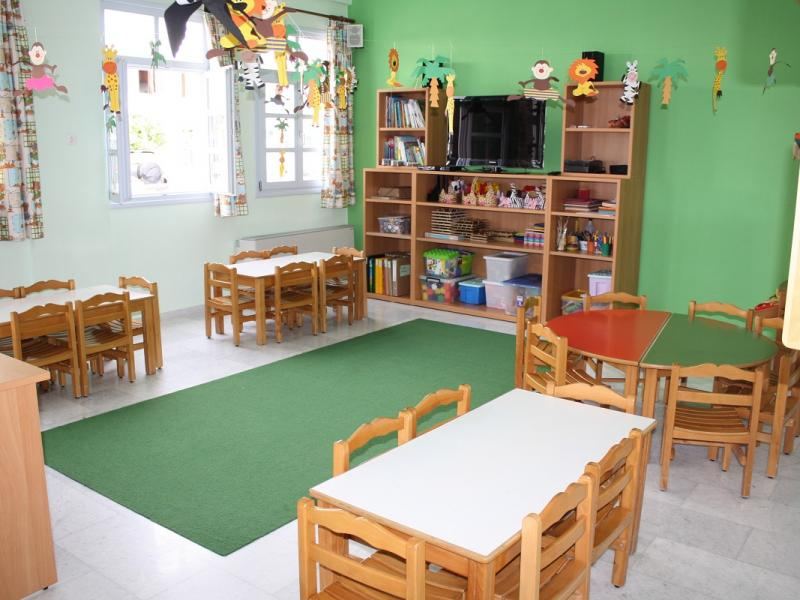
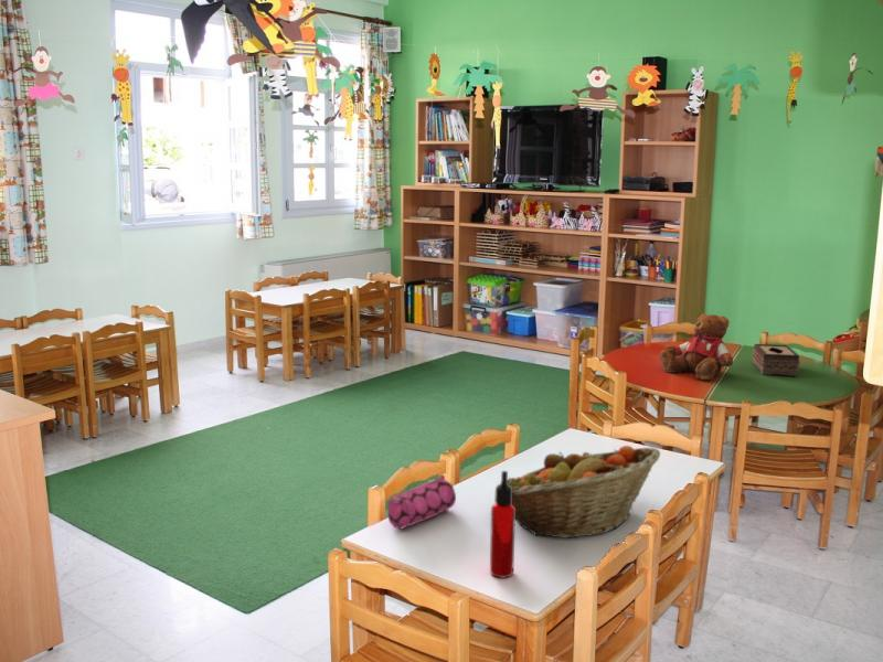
+ water bottle [489,470,515,579]
+ fruit basket [508,445,661,540]
+ pencil case [386,473,457,530]
+ teddy bear [659,312,734,381]
+ tissue box [752,343,800,377]
